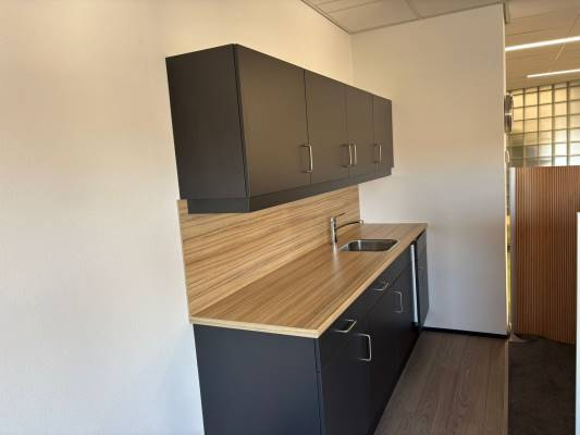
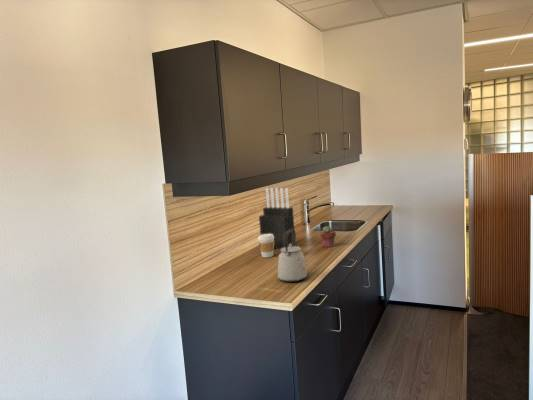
+ potted succulent [319,225,337,248]
+ kettle [277,229,308,283]
+ knife block [258,187,295,250]
+ coffee cup [257,234,275,258]
